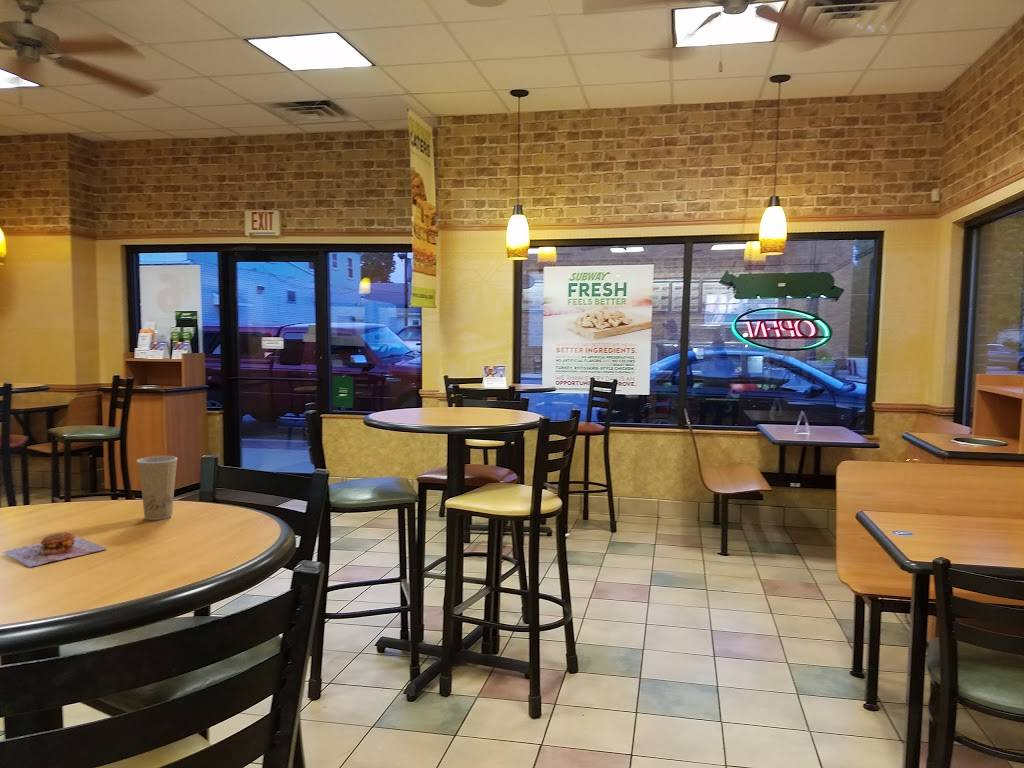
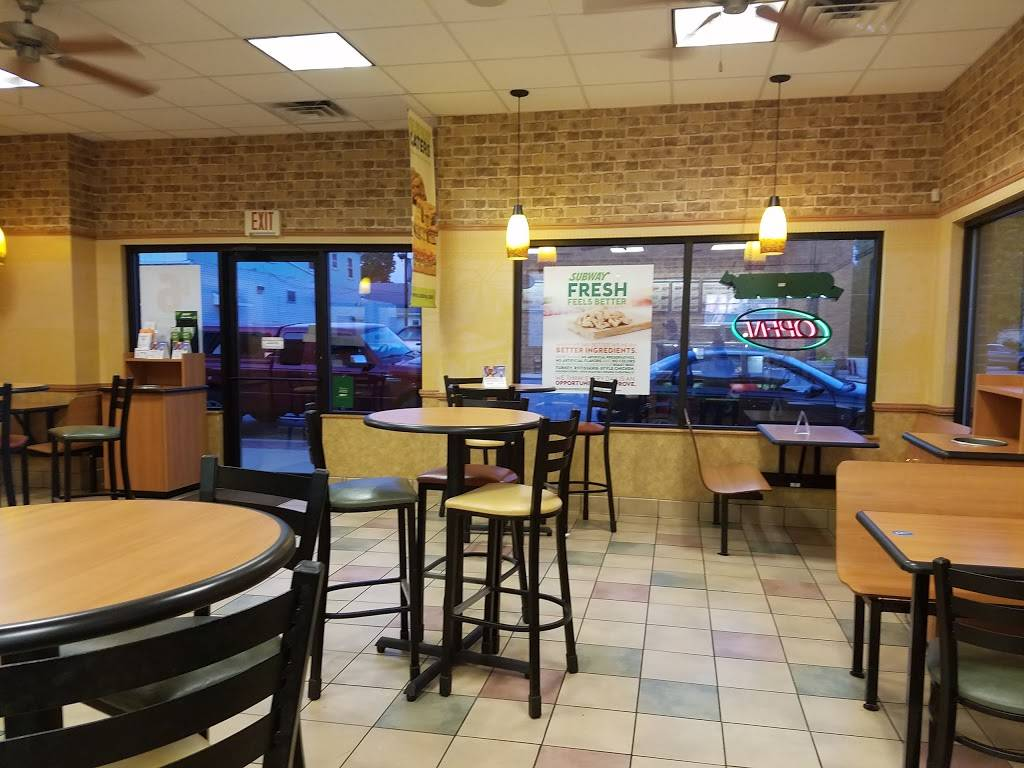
- hamburger [1,531,108,568]
- paper cup [135,455,179,521]
